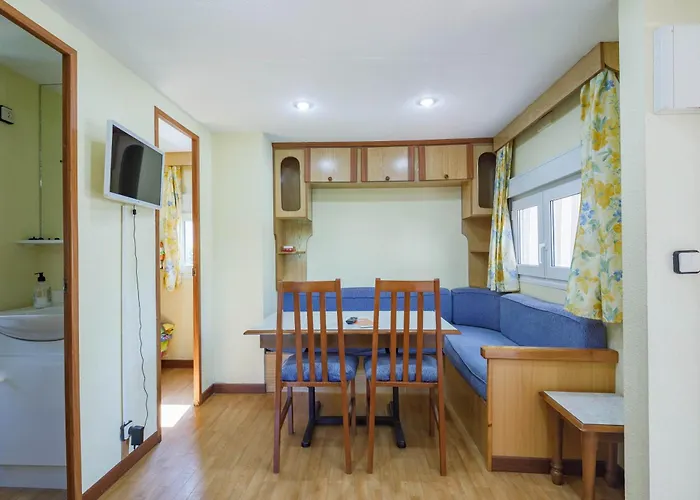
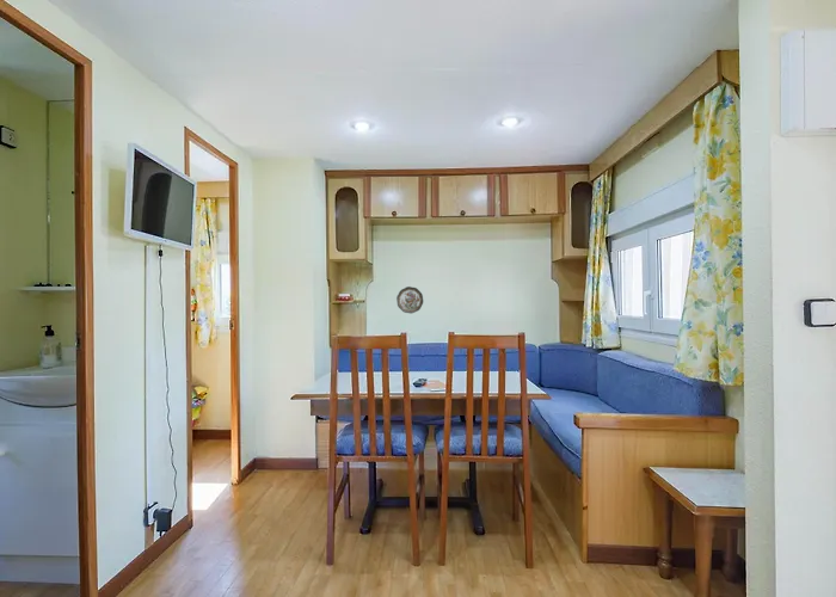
+ decorative plate [395,285,424,315]
